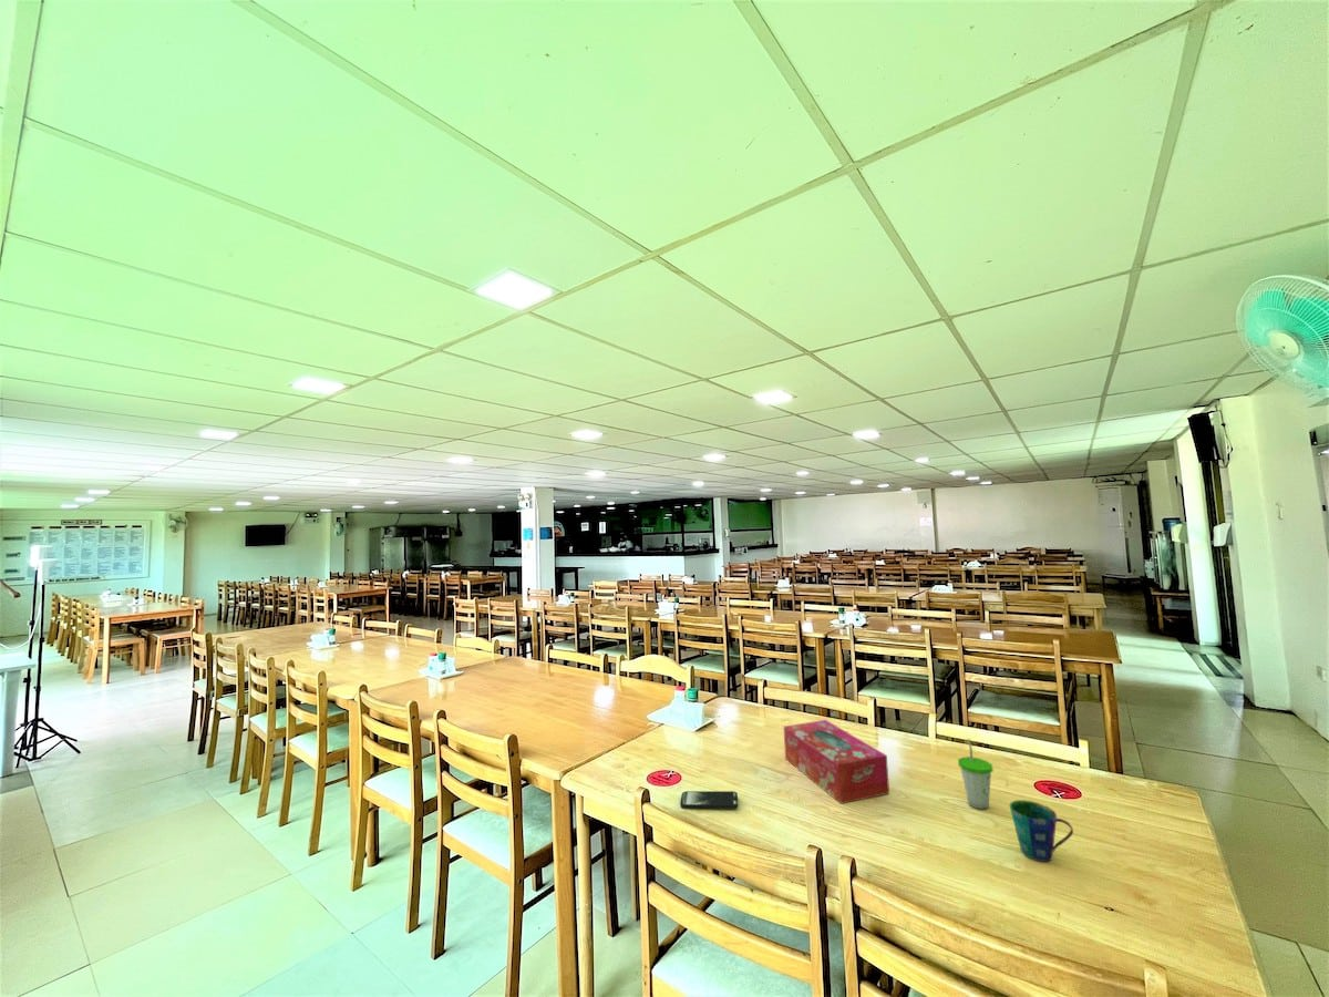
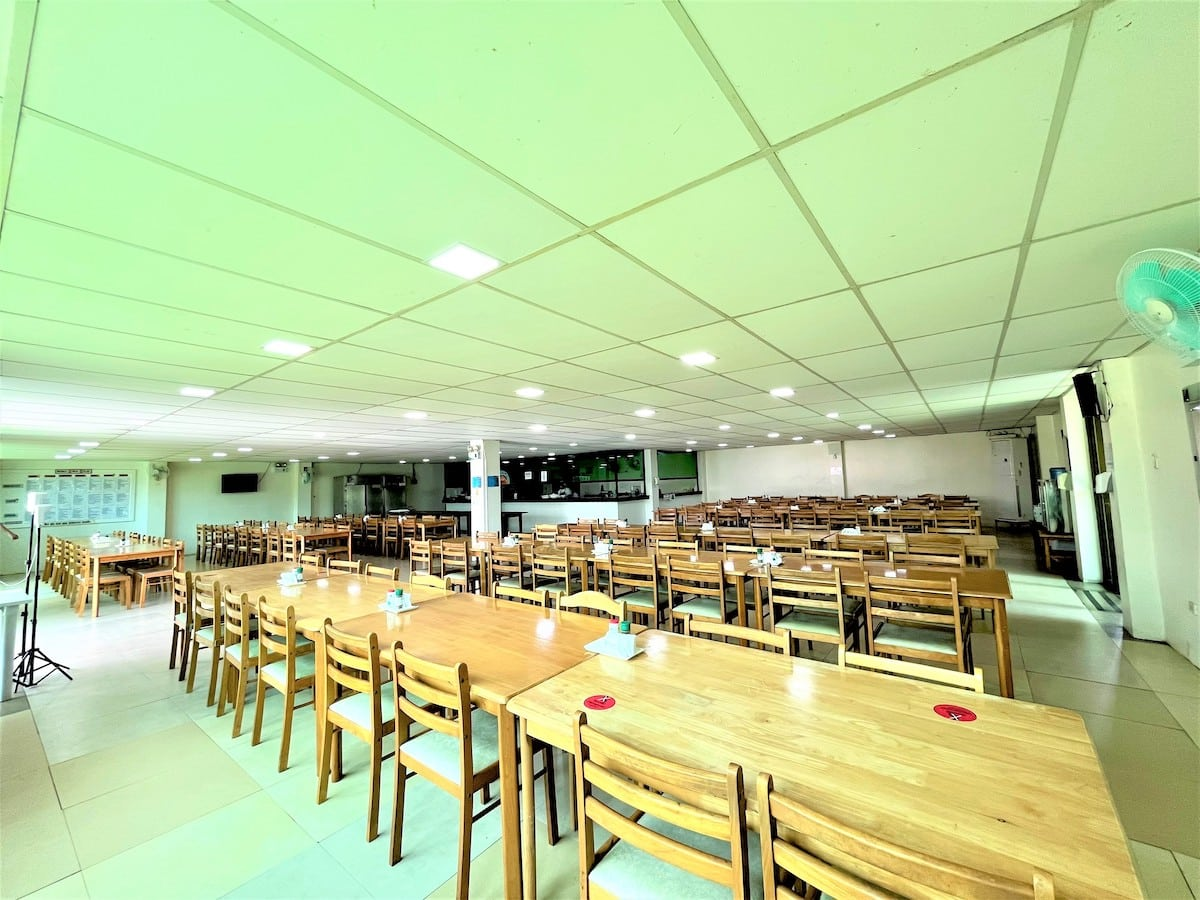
- tissue box [783,719,890,804]
- smartphone [679,790,739,810]
- cup [957,738,995,811]
- cup [1009,799,1074,863]
